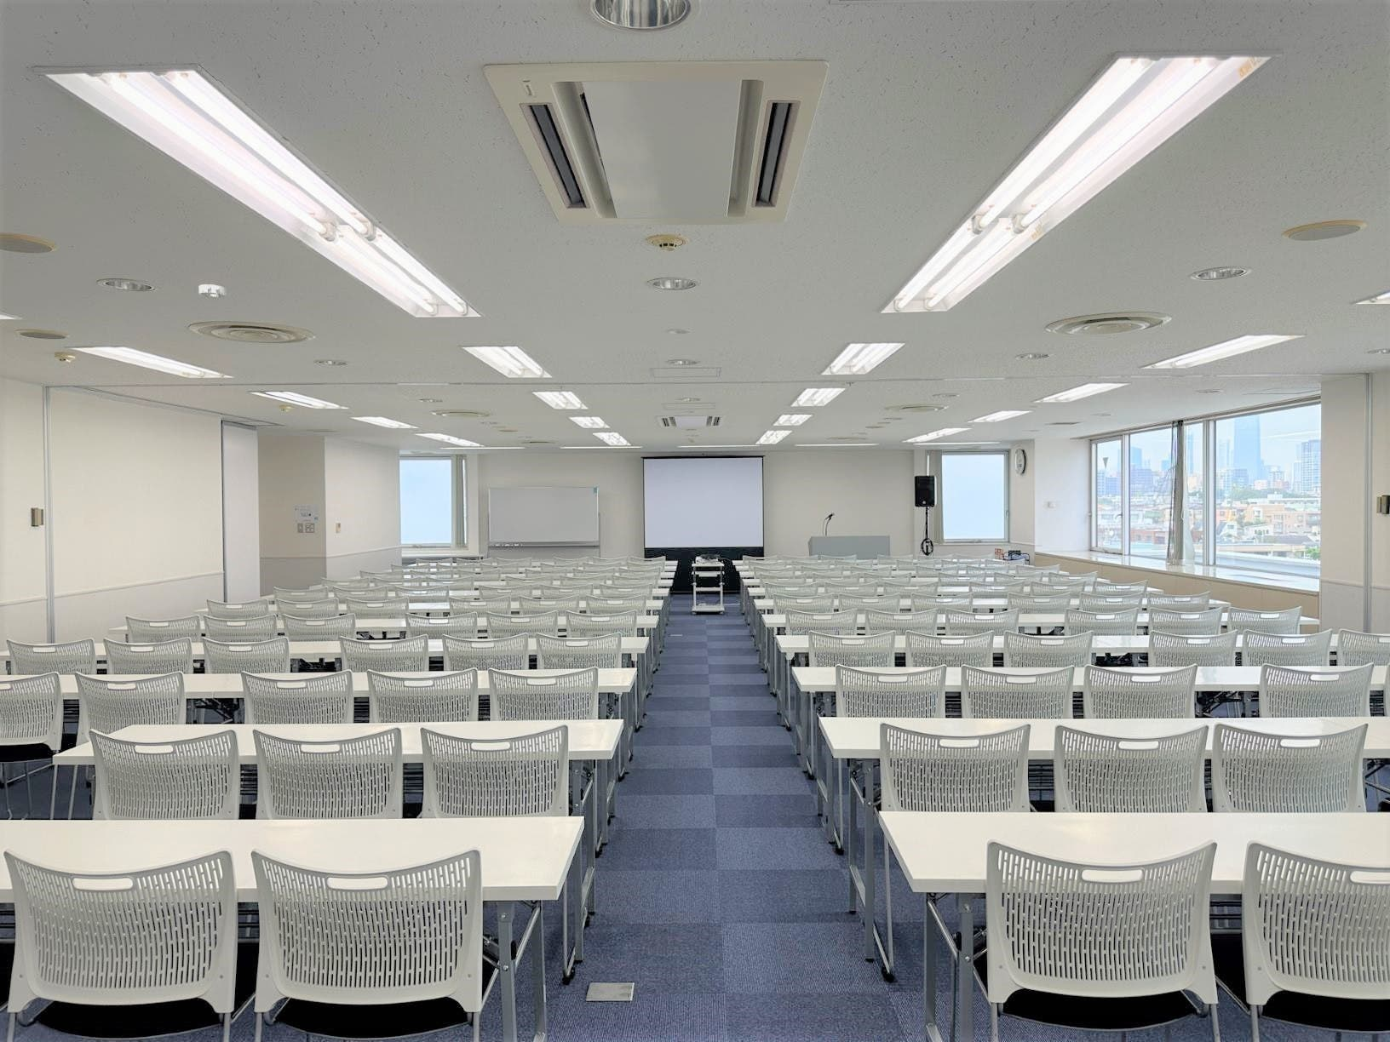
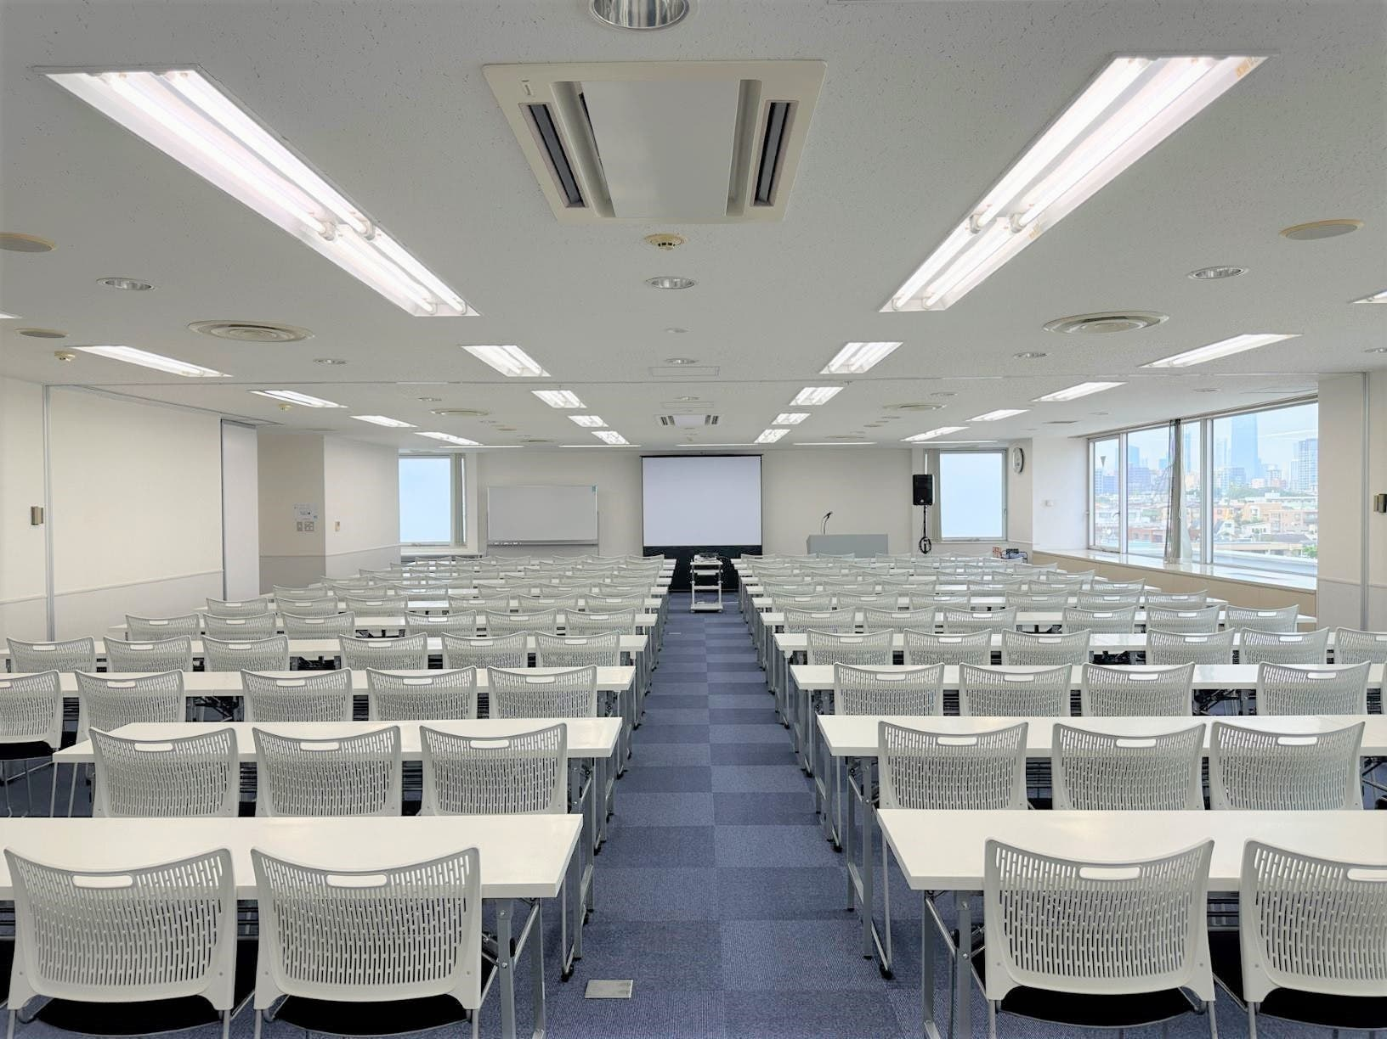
- smoke detector [198,283,228,300]
